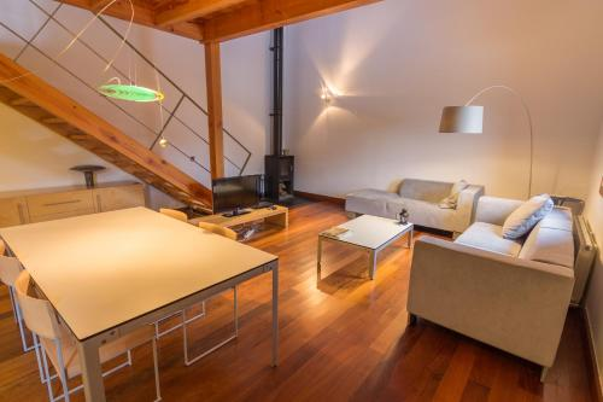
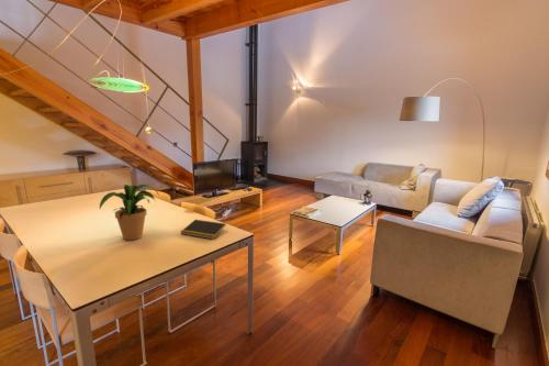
+ potted plant [99,184,159,241]
+ notepad [180,219,227,240]
